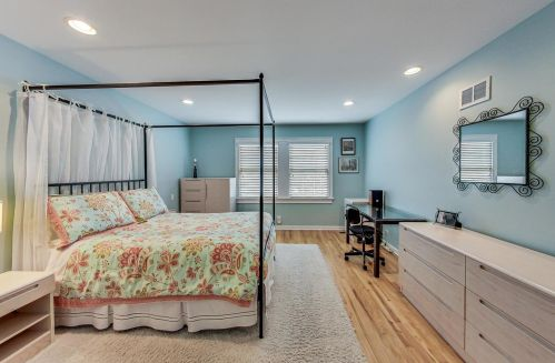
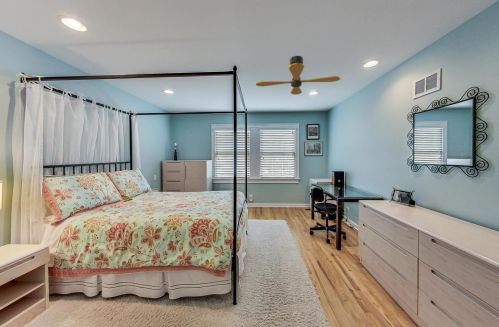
+ ceiling fan [254,55,342,96]
